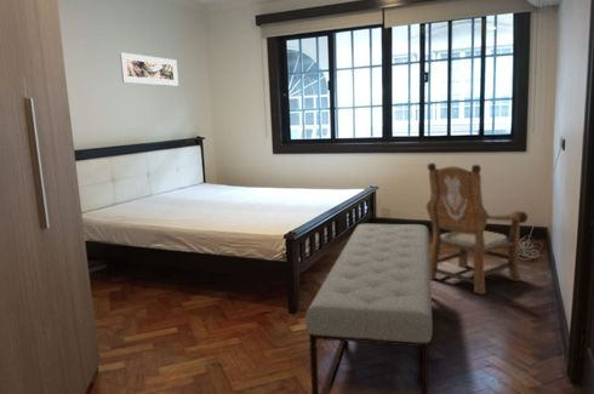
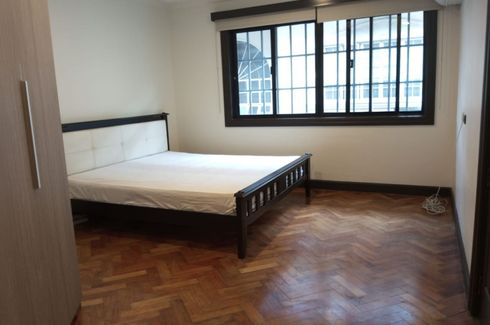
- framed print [119,51,179,87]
- bench [304,223,434,394]
- armchair [425,161,530,296]
